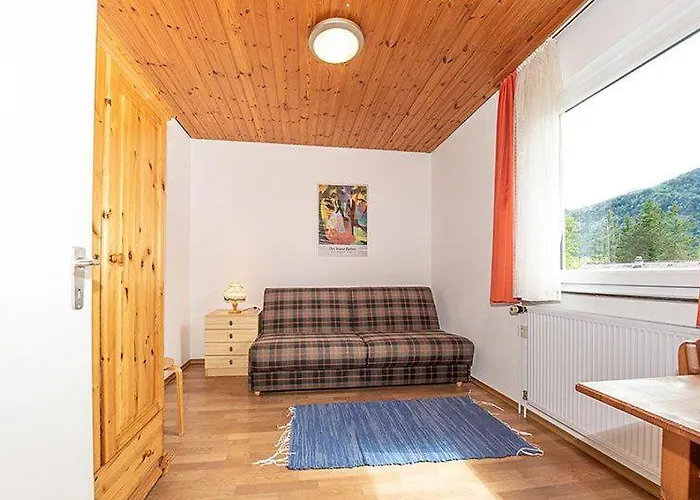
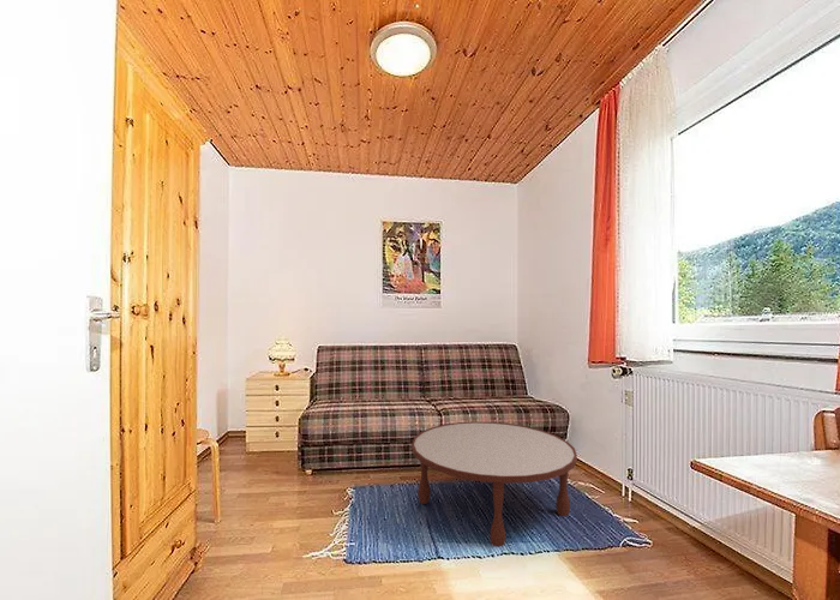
+ coffee table [410,420,578,547]
